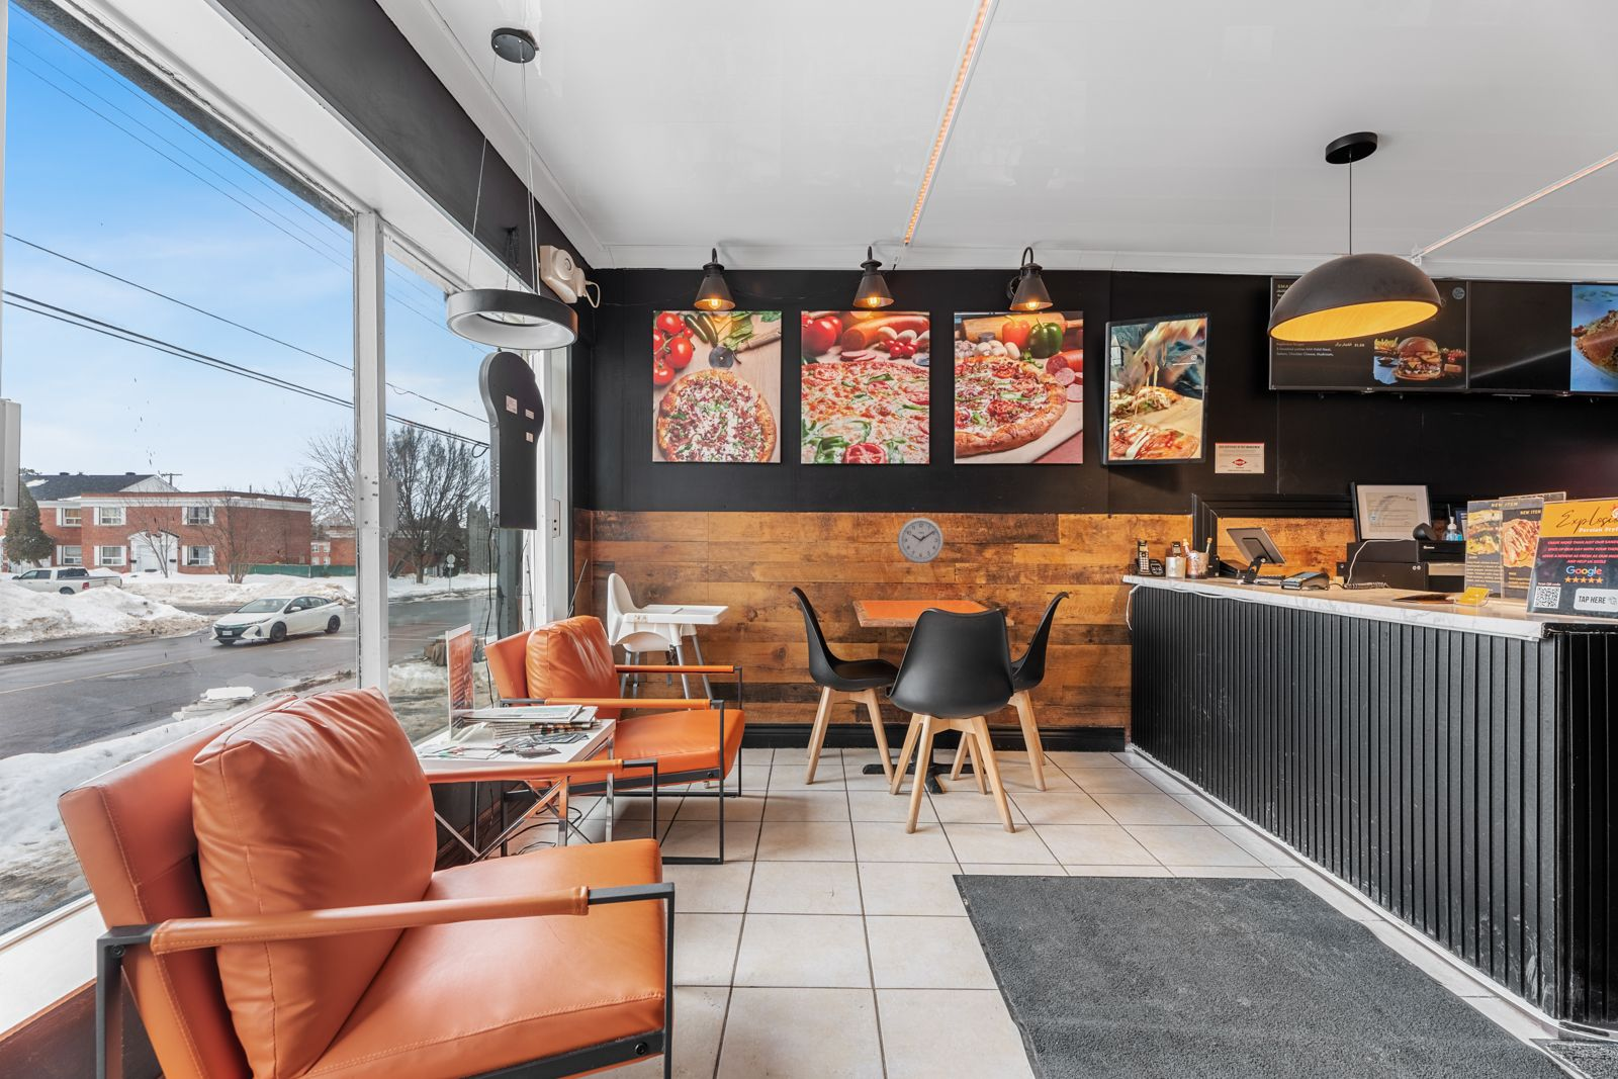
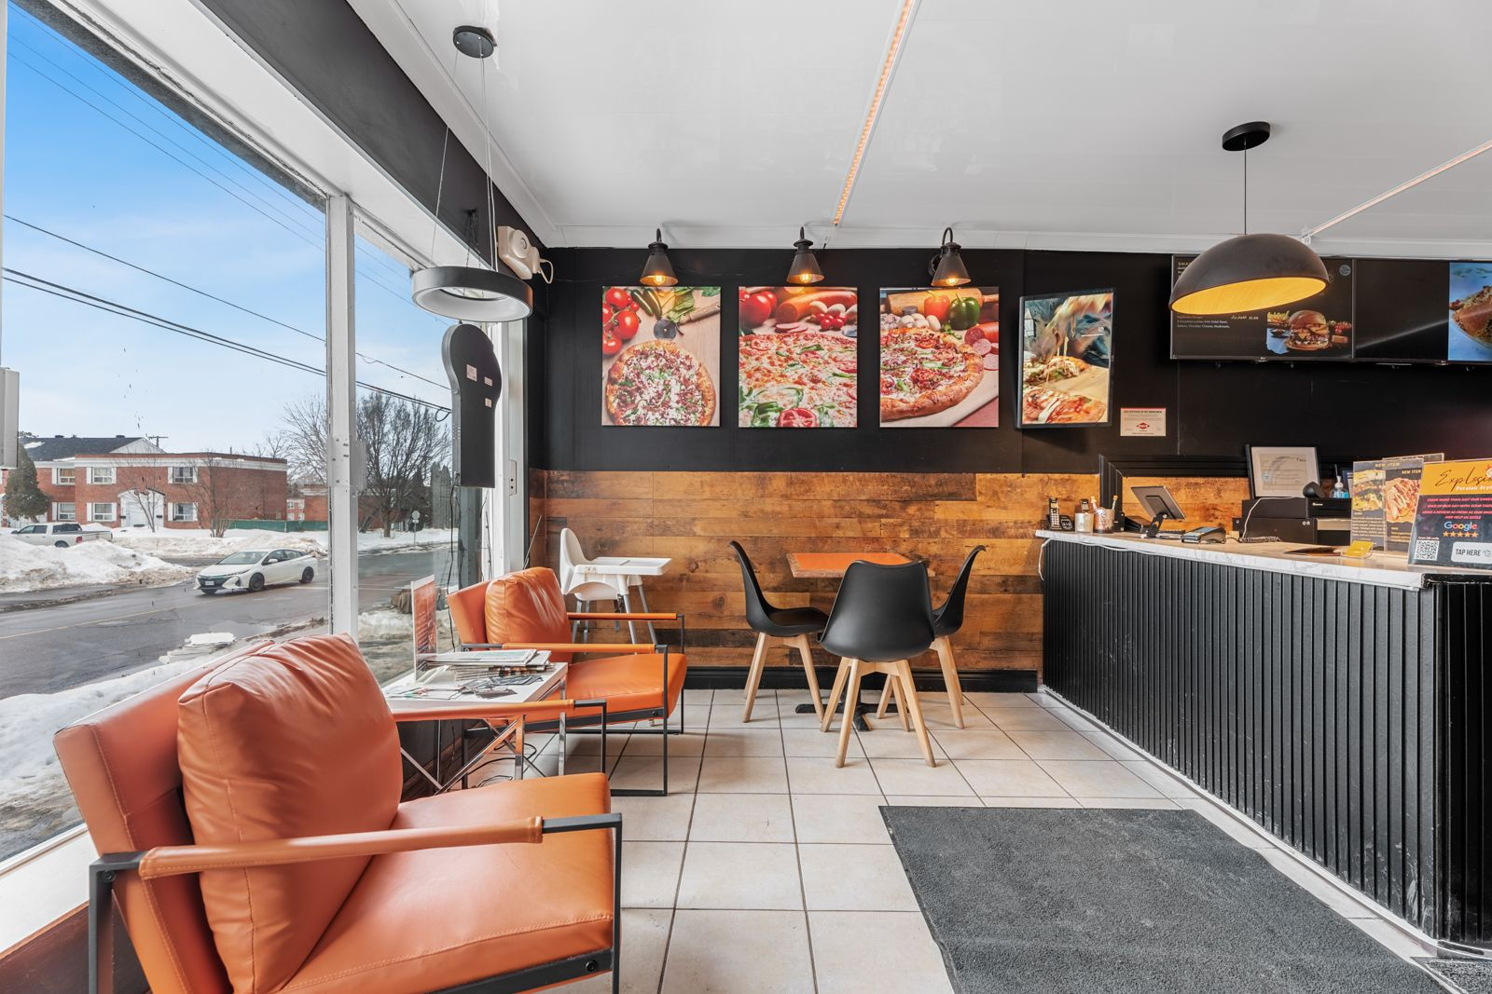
- wall clock [897,515,945,565]
